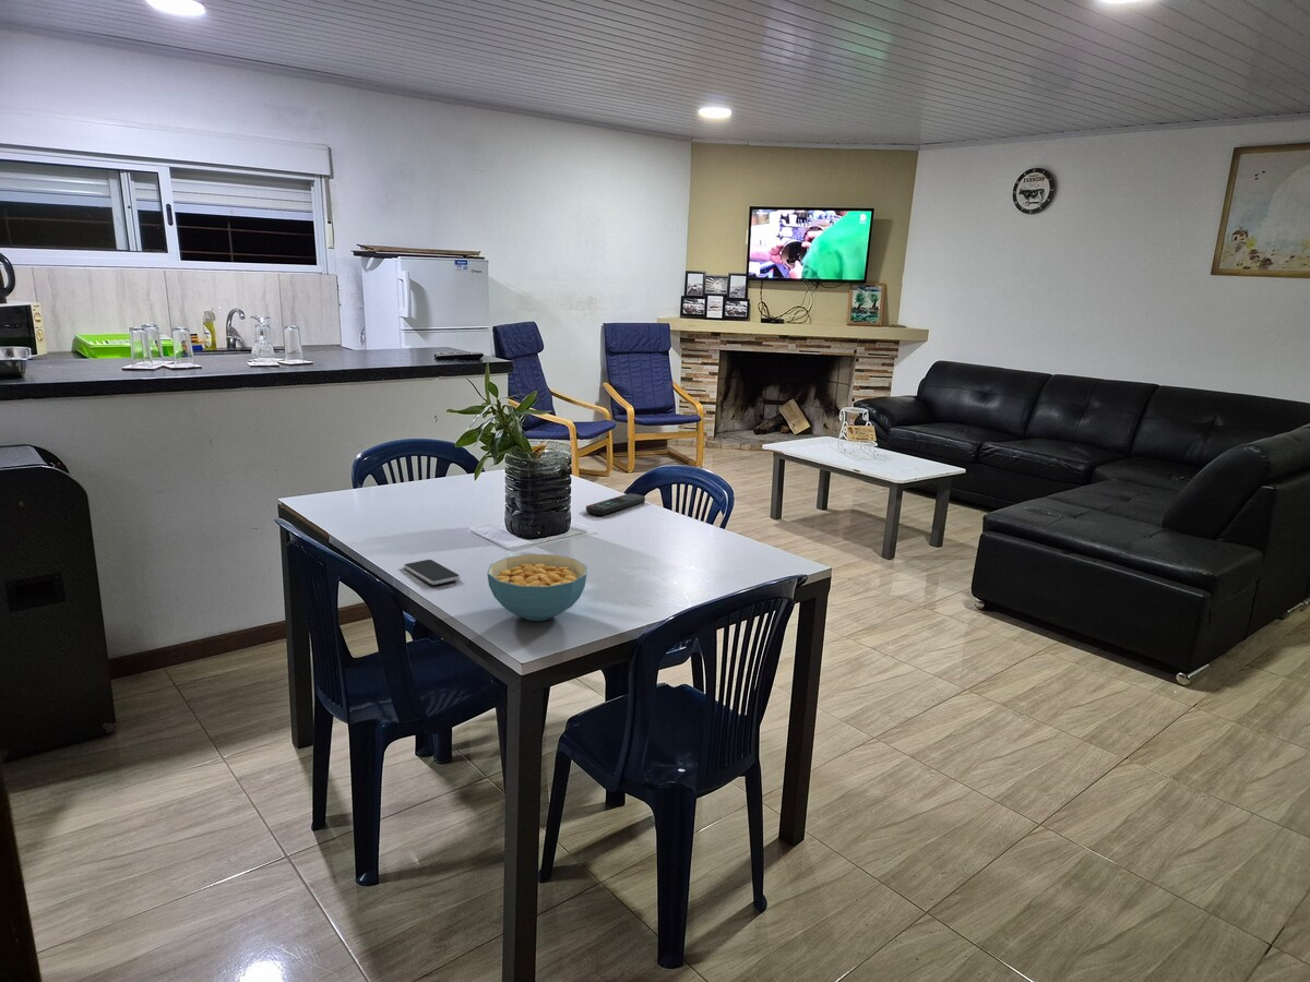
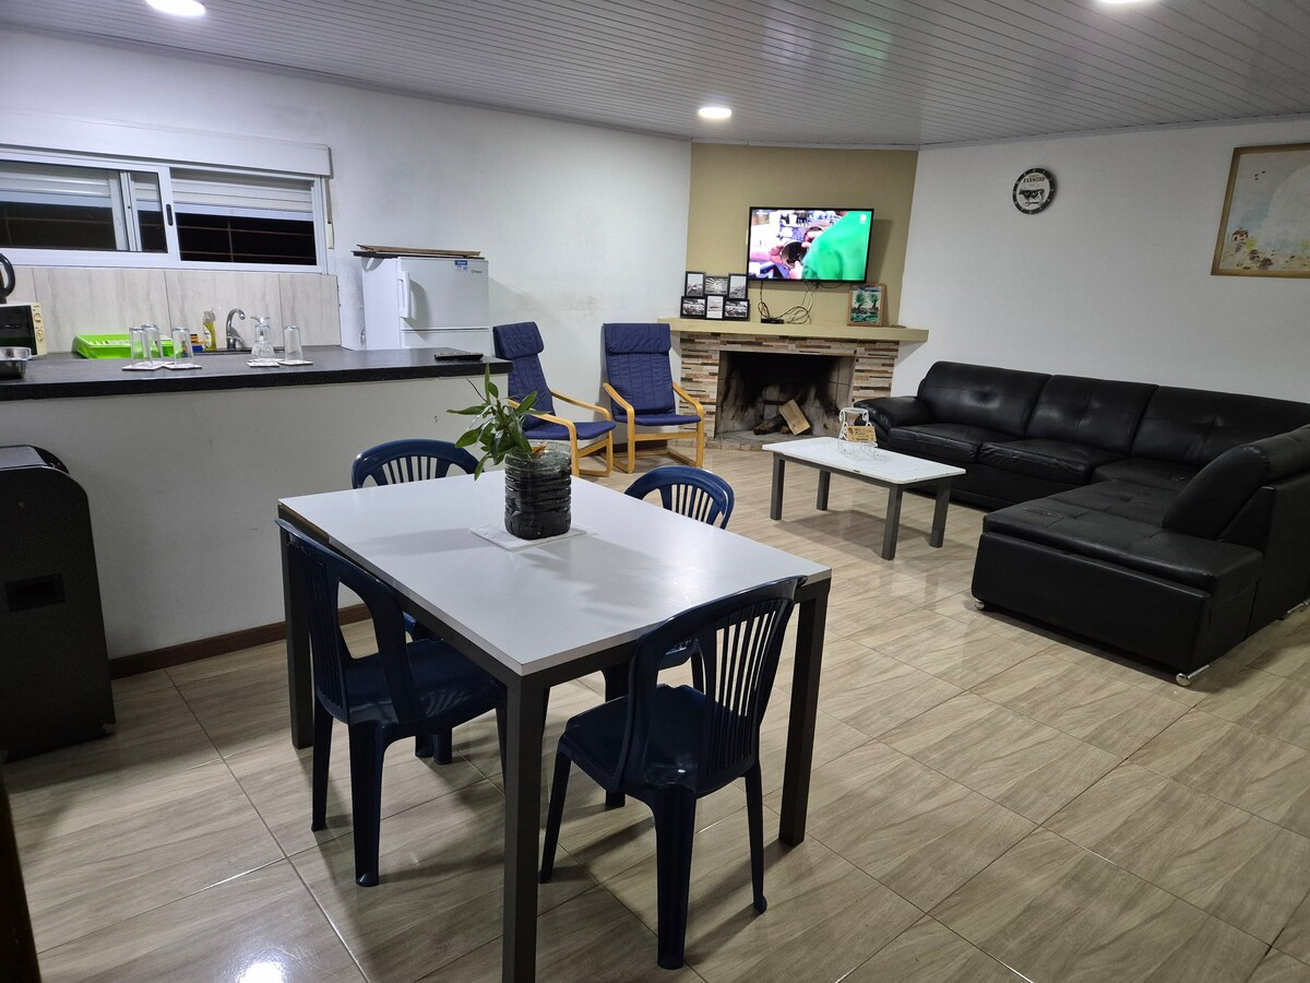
- remote control [585,492,646,516]
- cereal bowl [486,553,587,622]
- smartphone [403,559,462,586]
